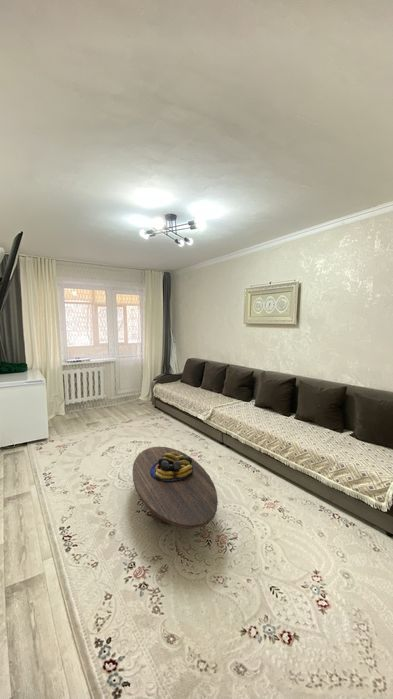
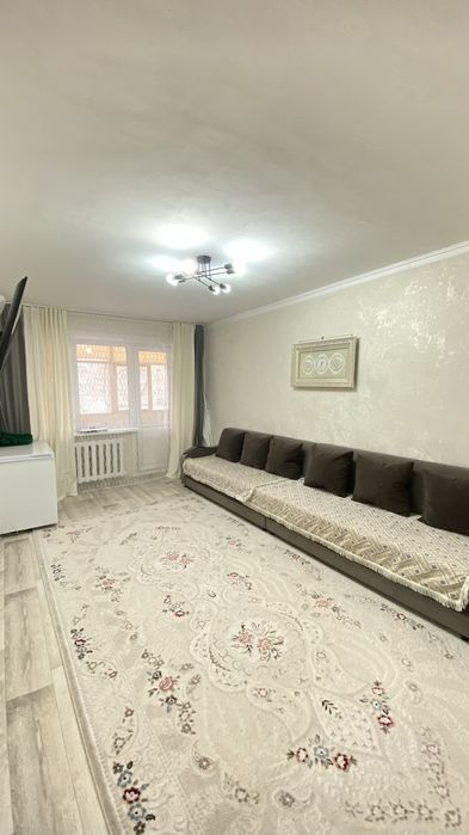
- coffee table [131,446,219,530]
- fruit bowl [150,453,193,481]
